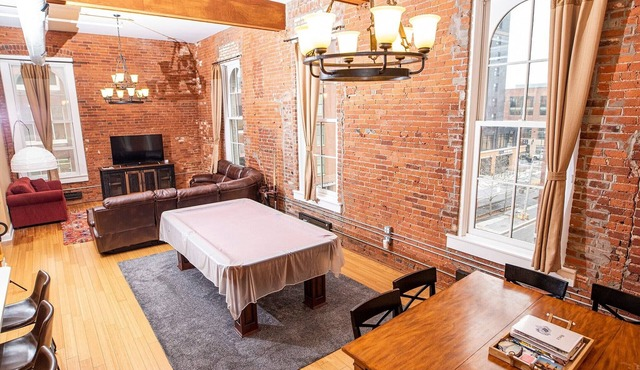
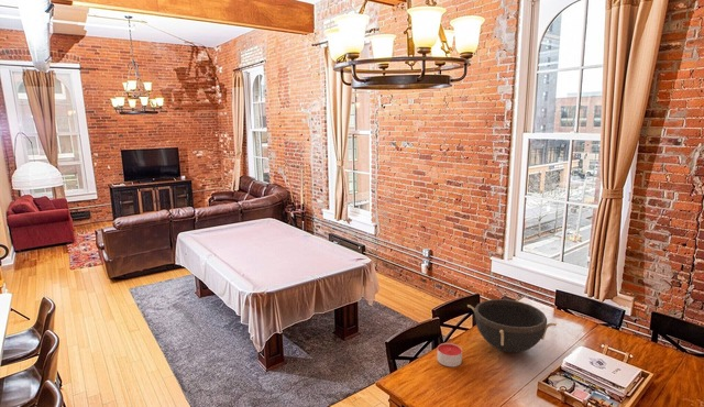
+ bowl [466,298,558,353]
+ candle [437,342,463,367]
